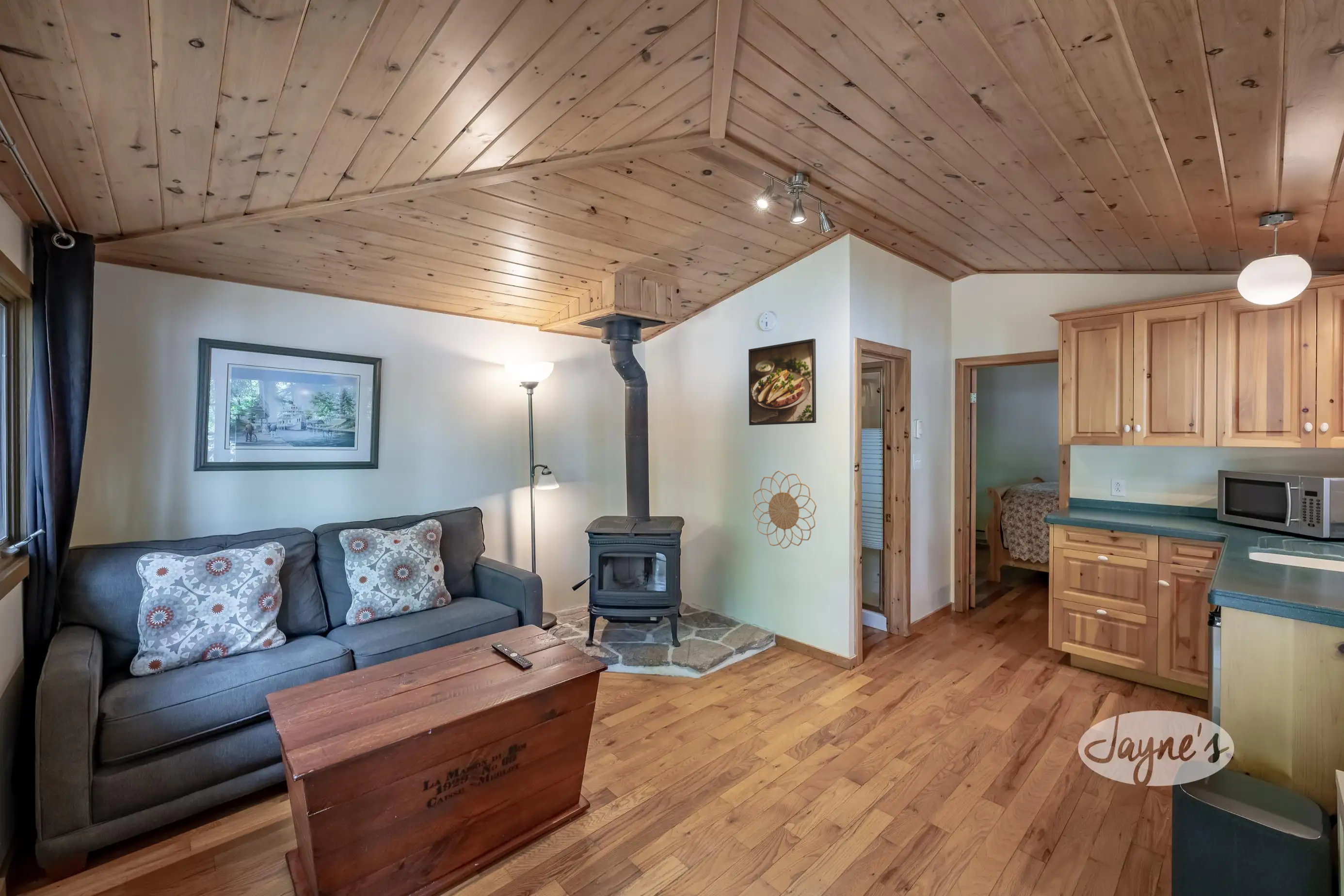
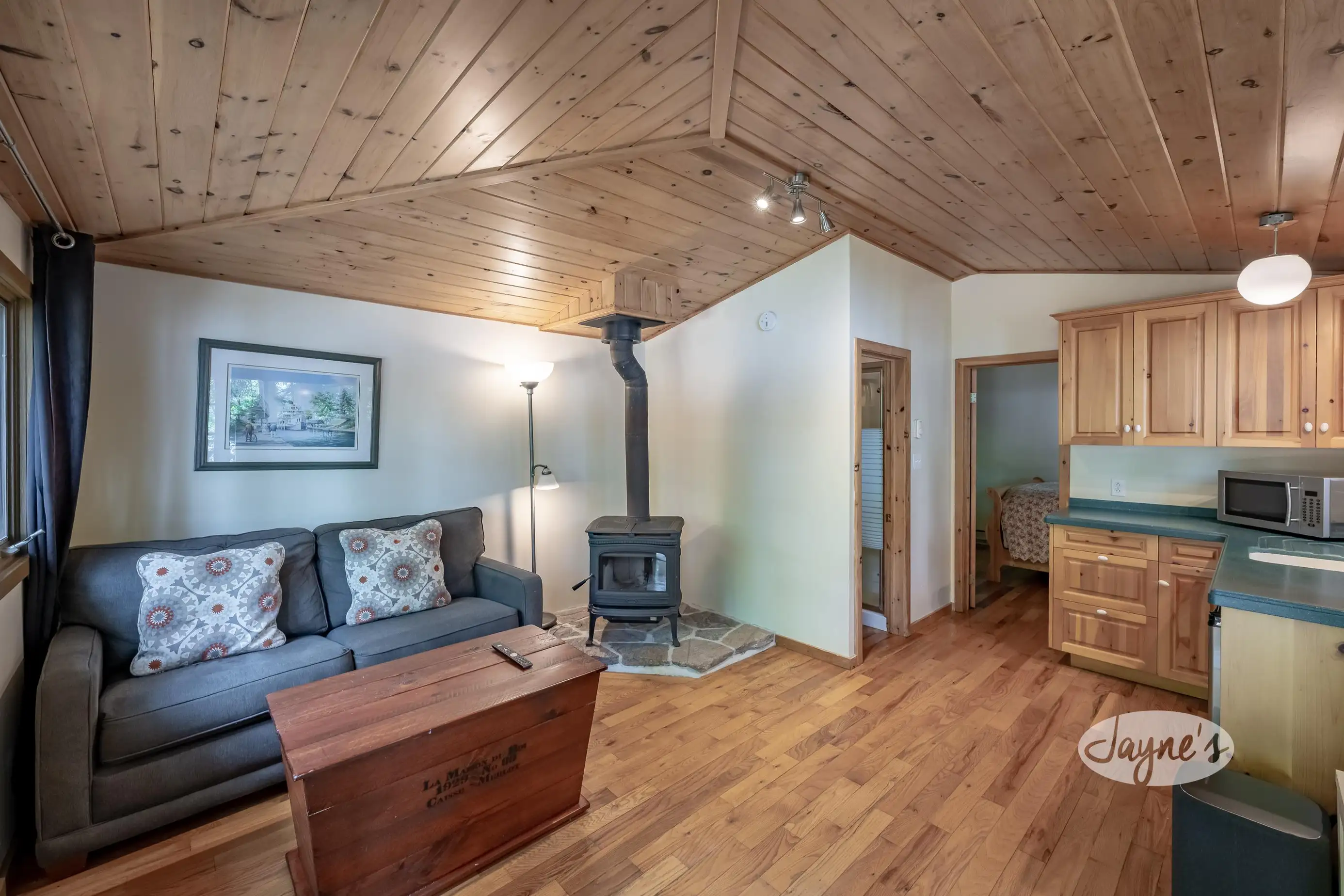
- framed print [748,338,816,426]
- decorative wall piece [752,470,817,549]
